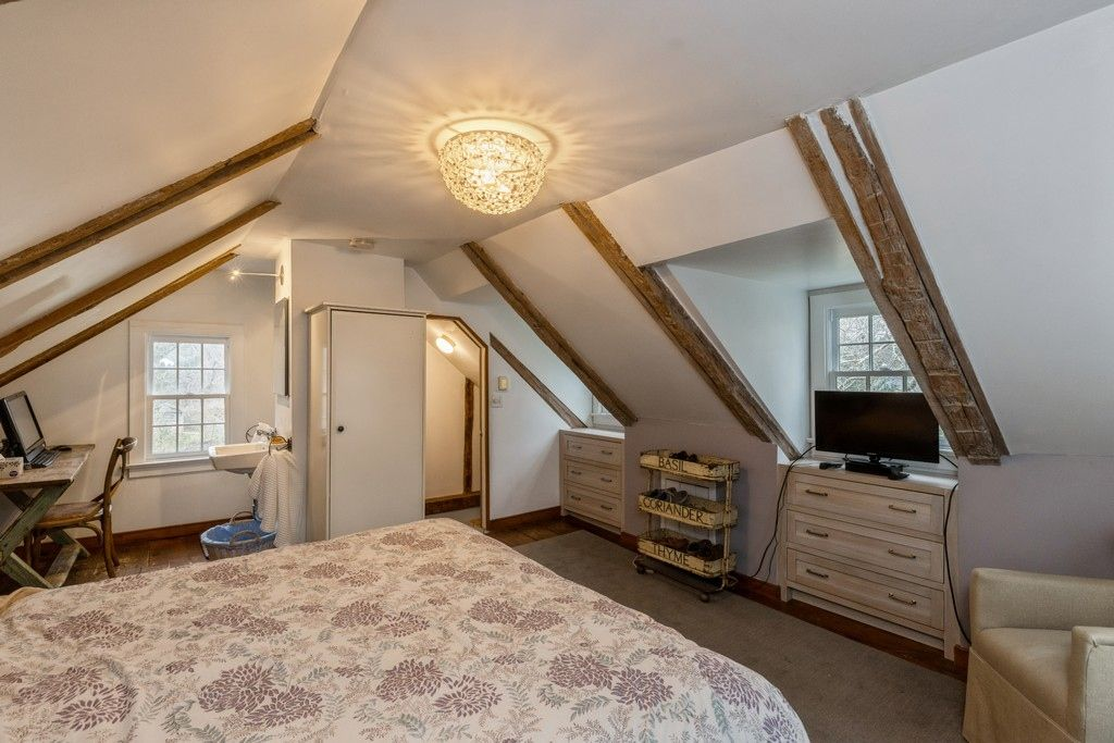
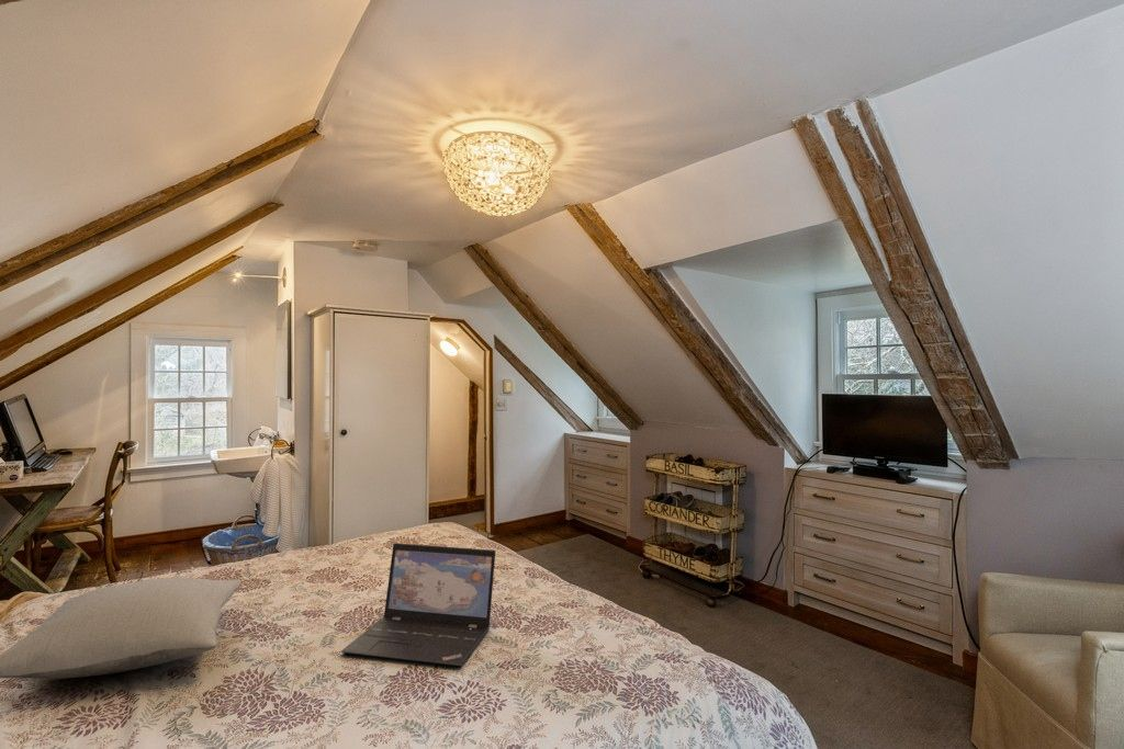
+ laptop [339,543,496,667]
+ pillow [0,576,243,680]
